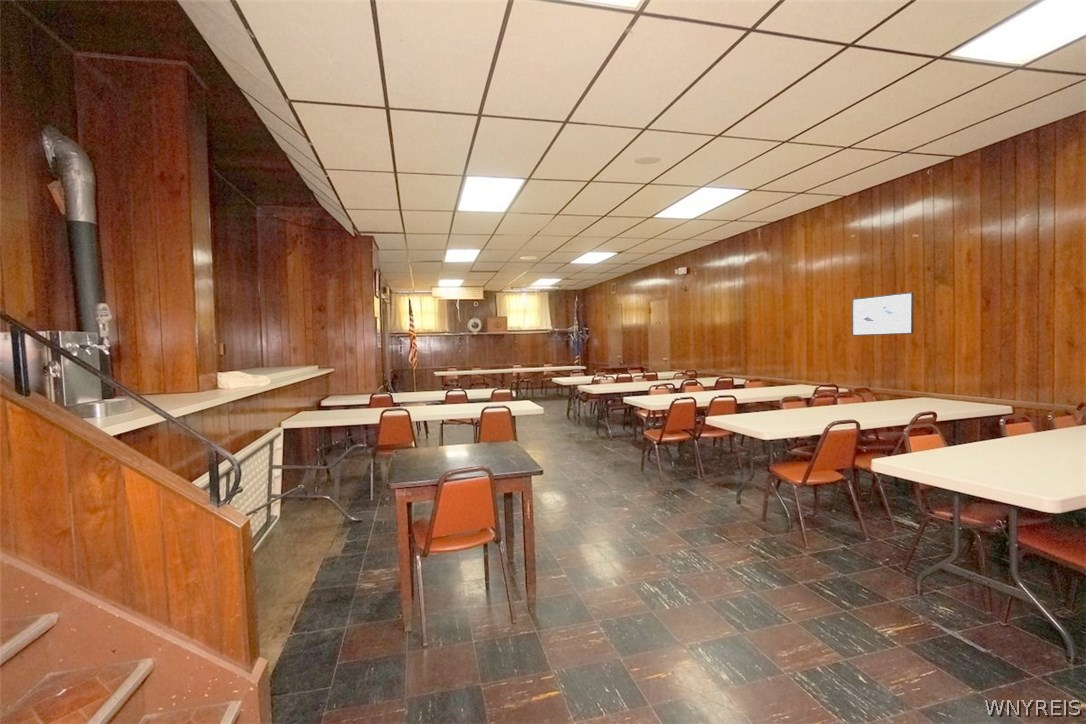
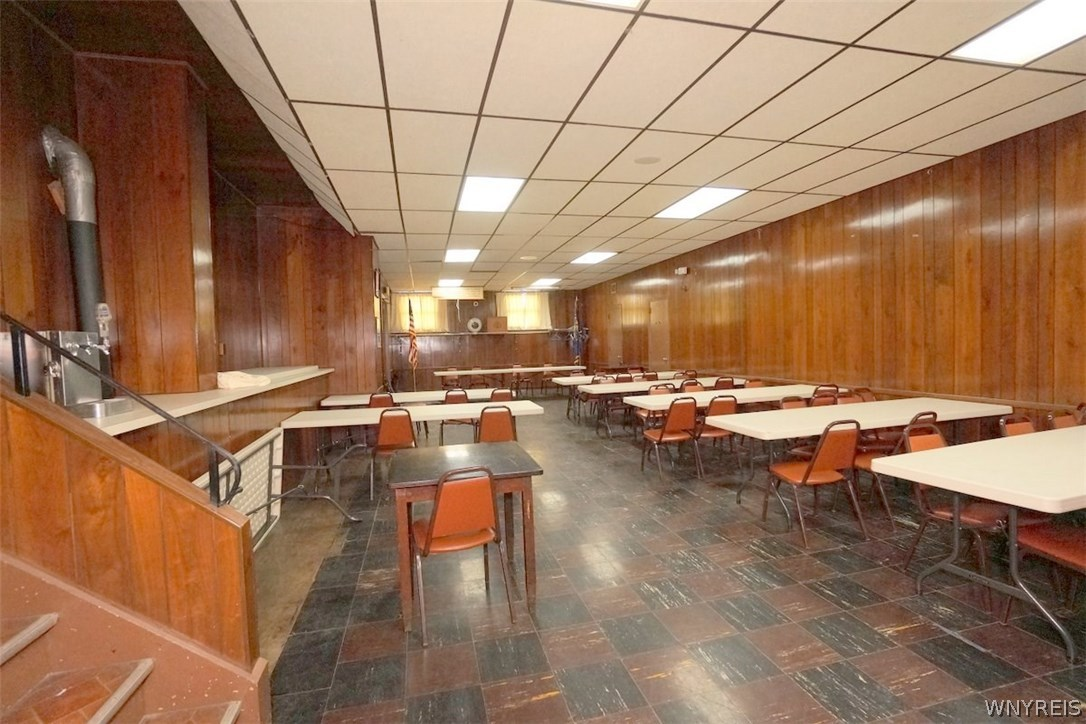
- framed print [851,291,915,337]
